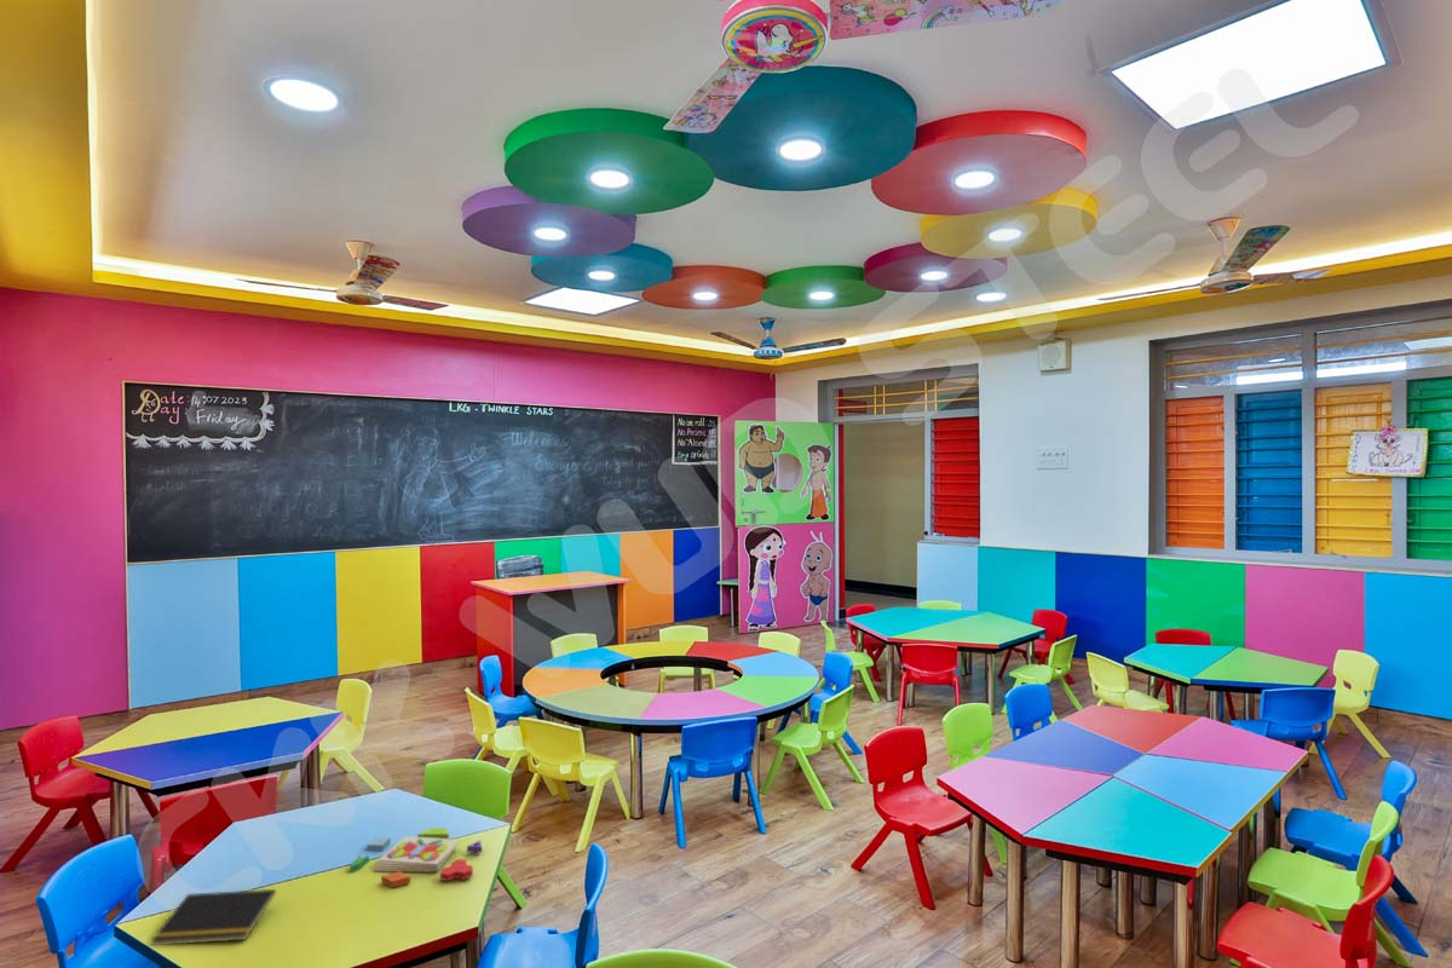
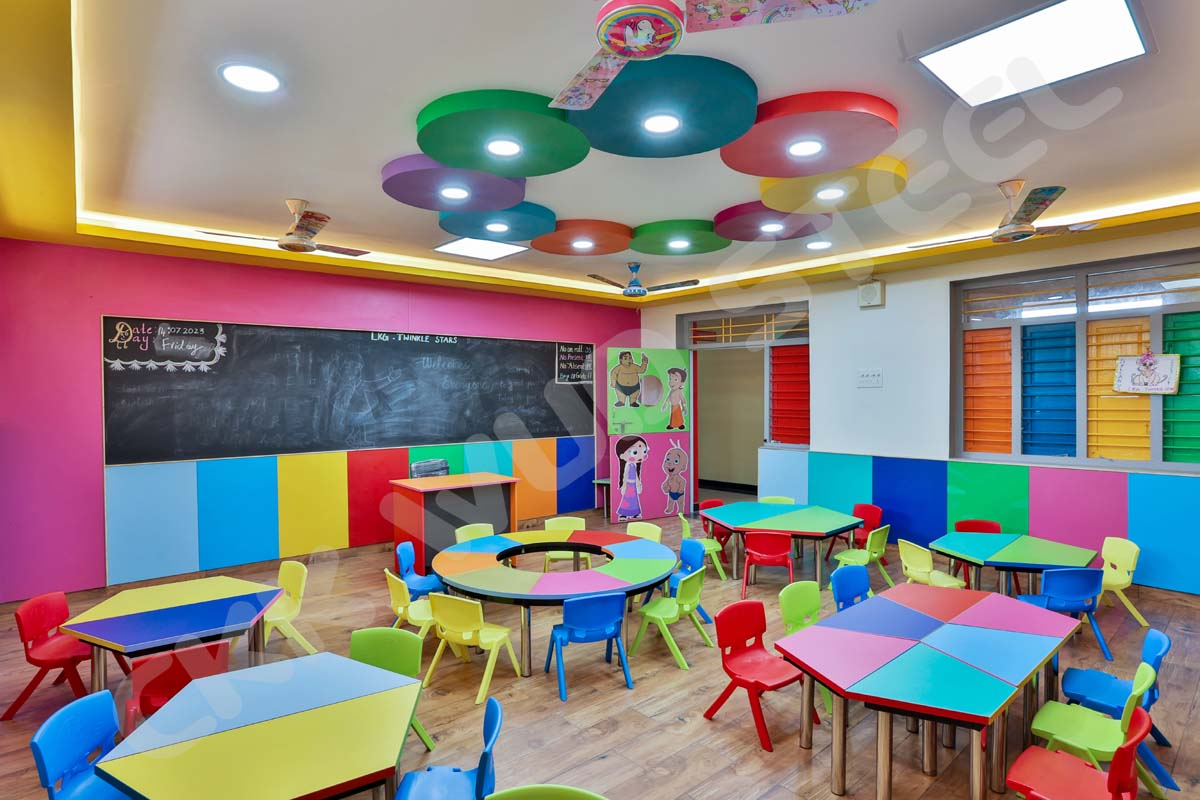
- notepad [149,888,277,946]
- pattern blocks set [350,826,483,888]
